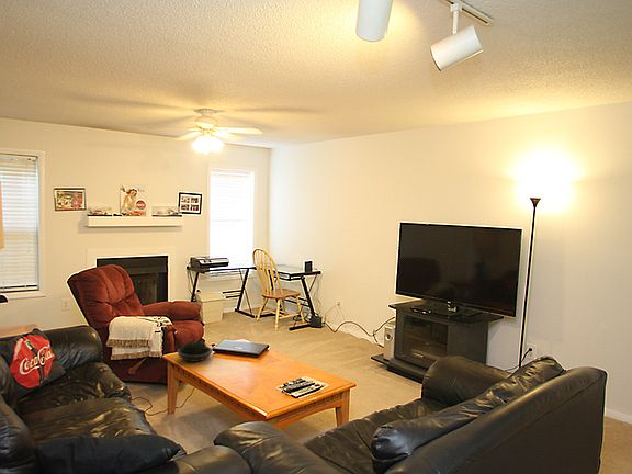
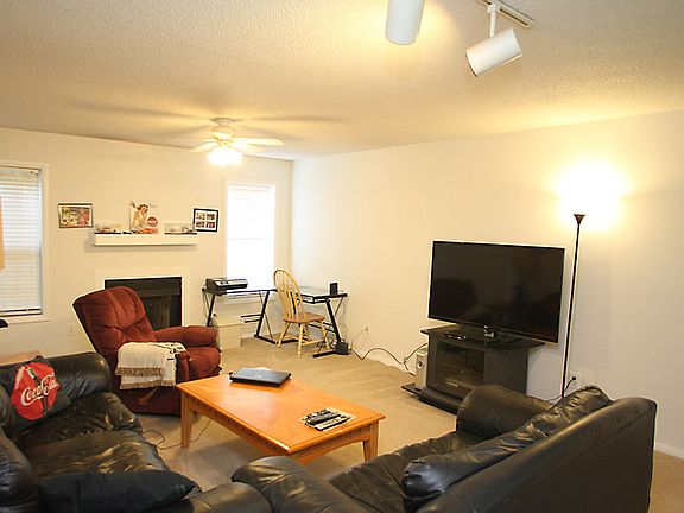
- succulent plant [176,339,214,363]
